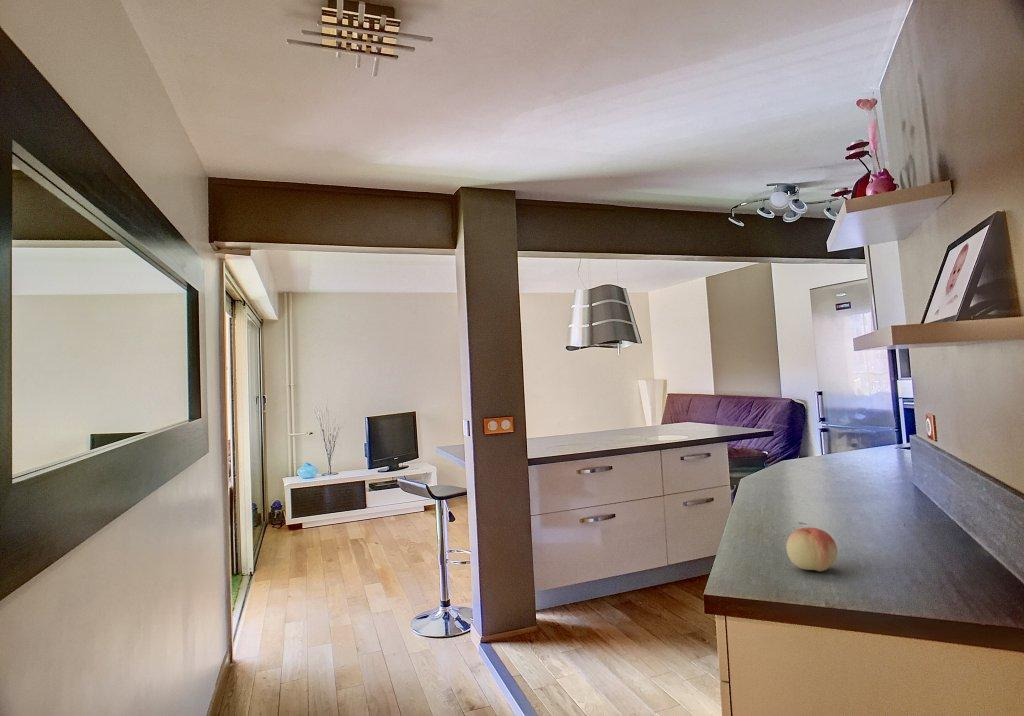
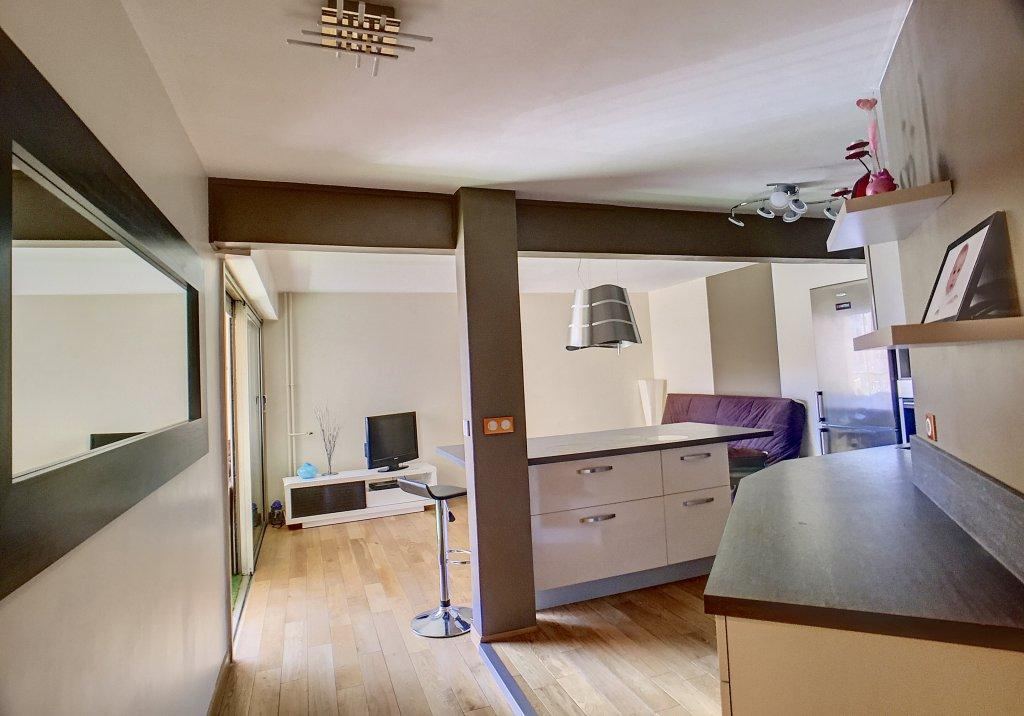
- fruit [786,526,838,572]
